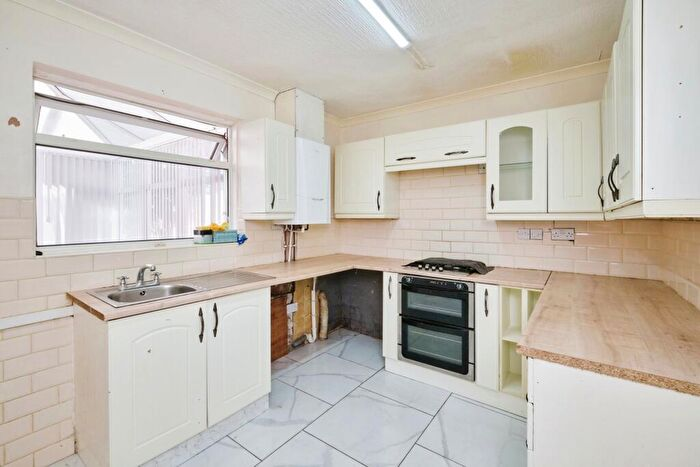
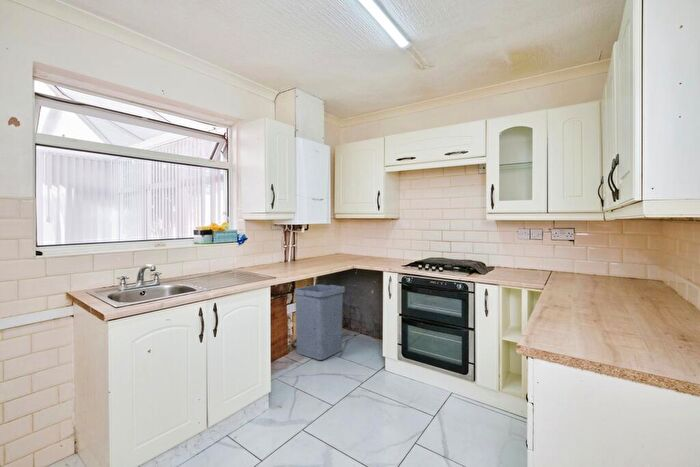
+ trash bin [294,284,346,361]
